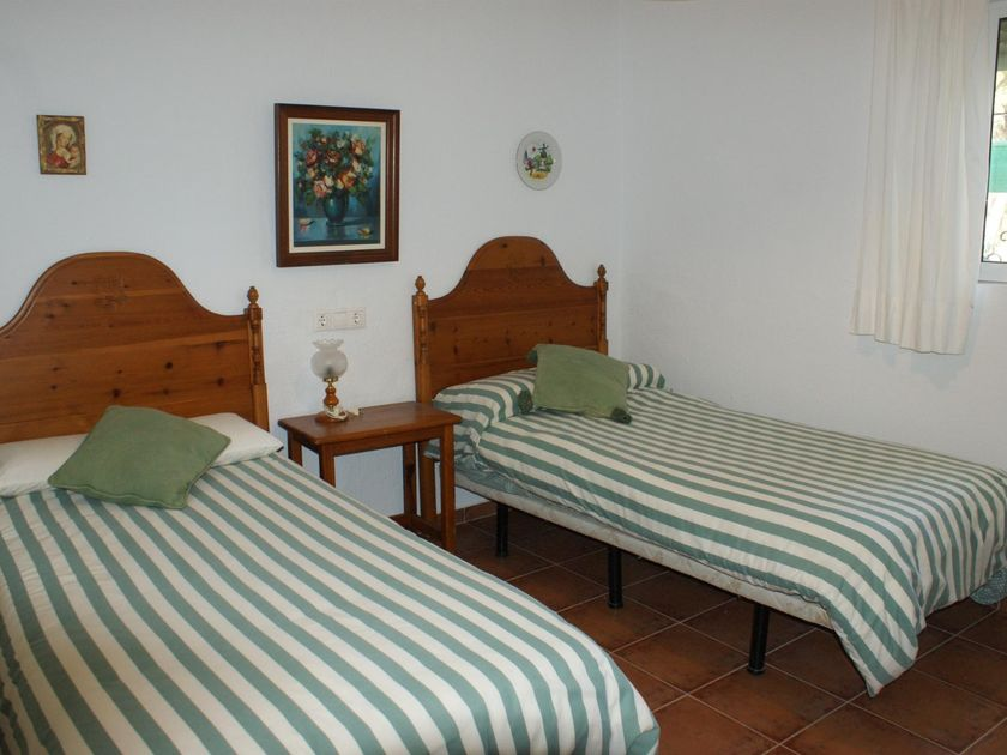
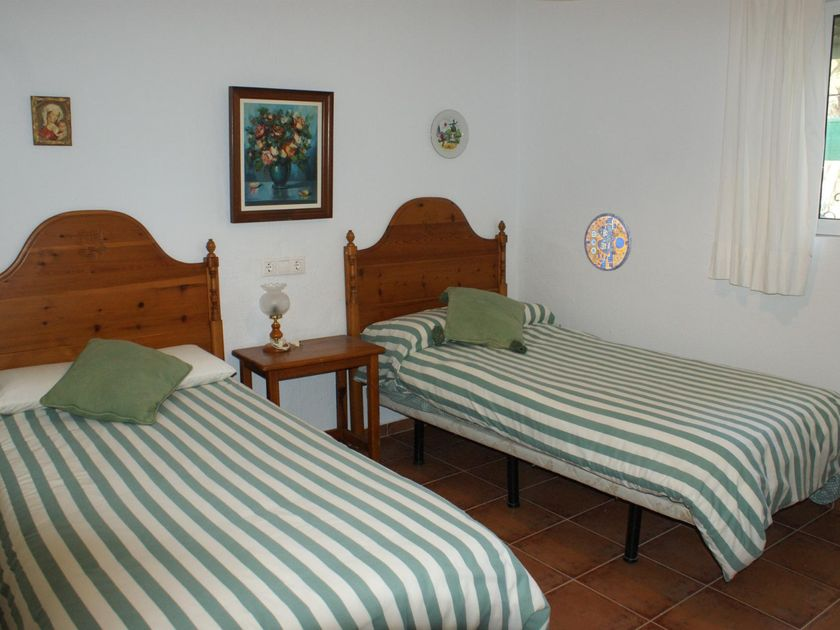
+ manhole cover [583,212,633,272]
